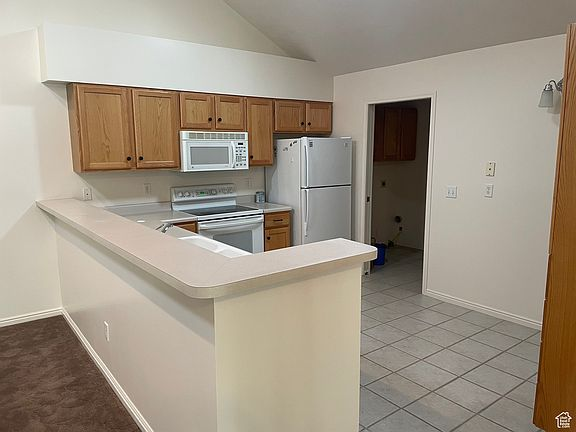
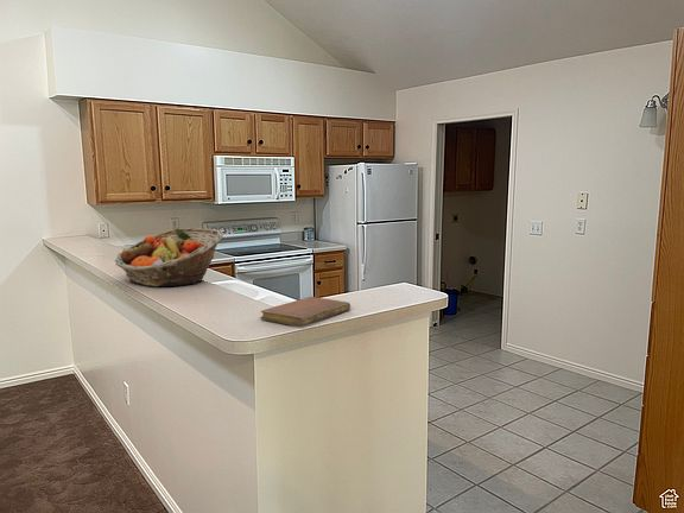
+ fruit basket [114,227,224,287]
+ notebook [259,296,352,328]
